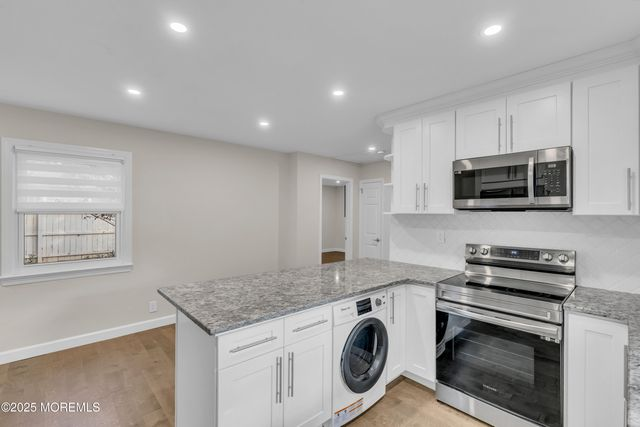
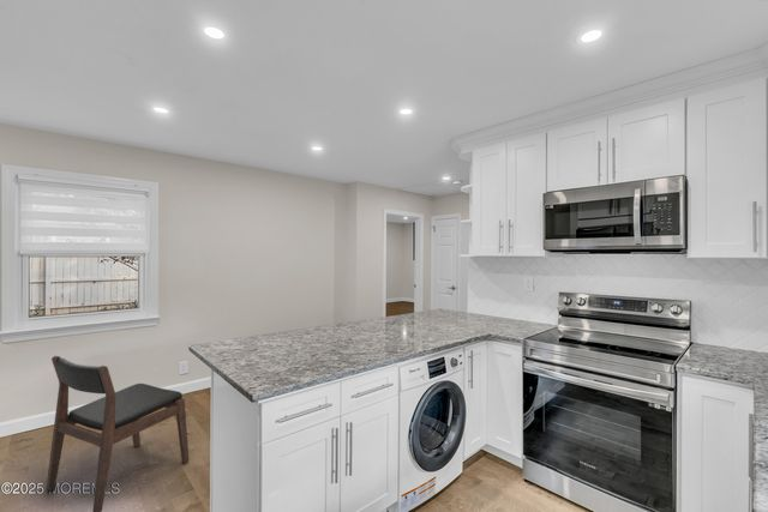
+ dining chair [44,355,190,512]
